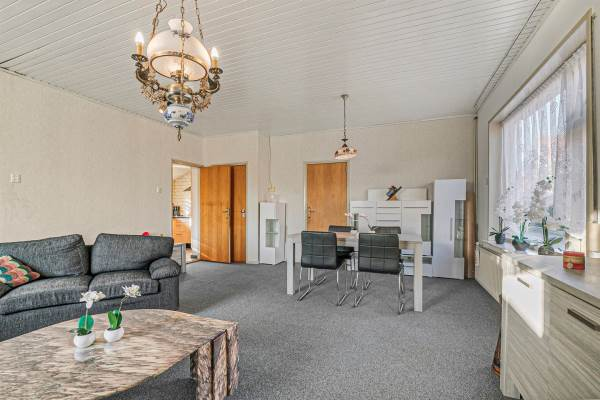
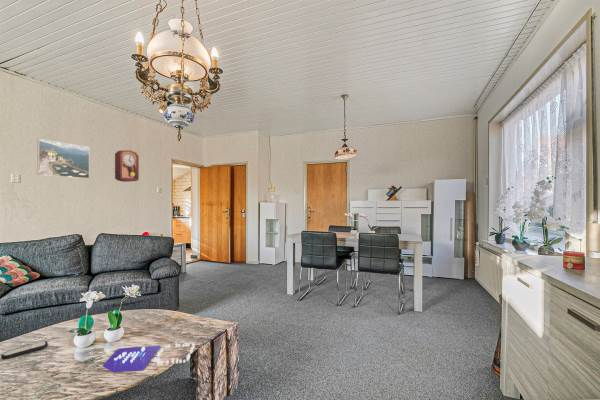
+ board game [101,341,196,373]
+ pendulum clock [114,149,140,183]
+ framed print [36,138,90,179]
+ remote control [0,340,49,360]
